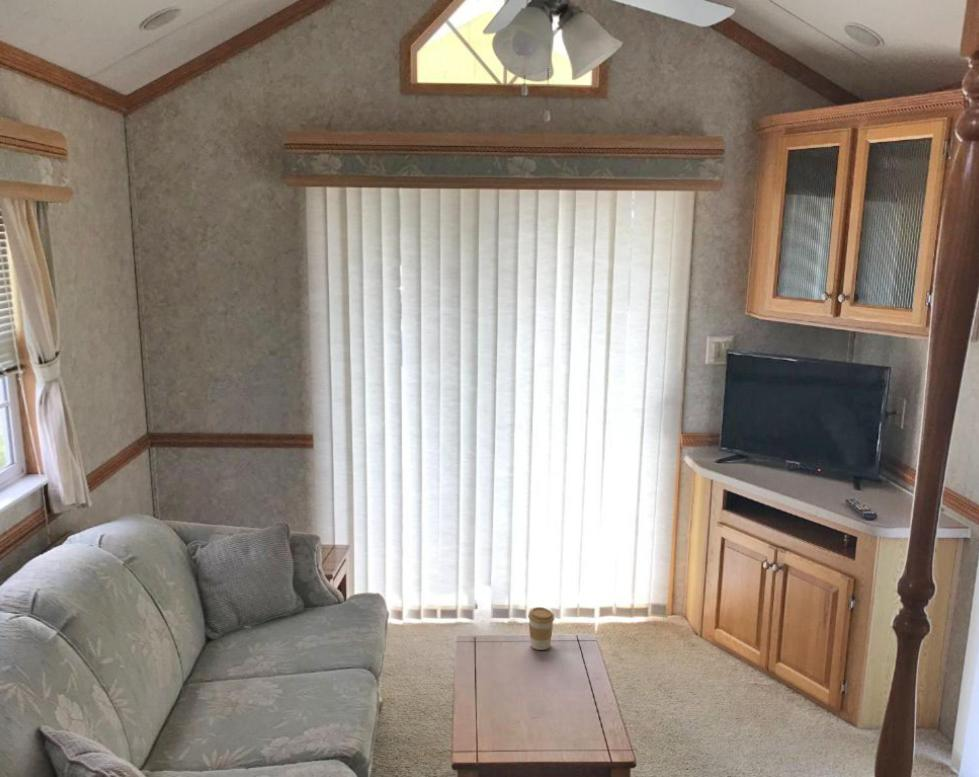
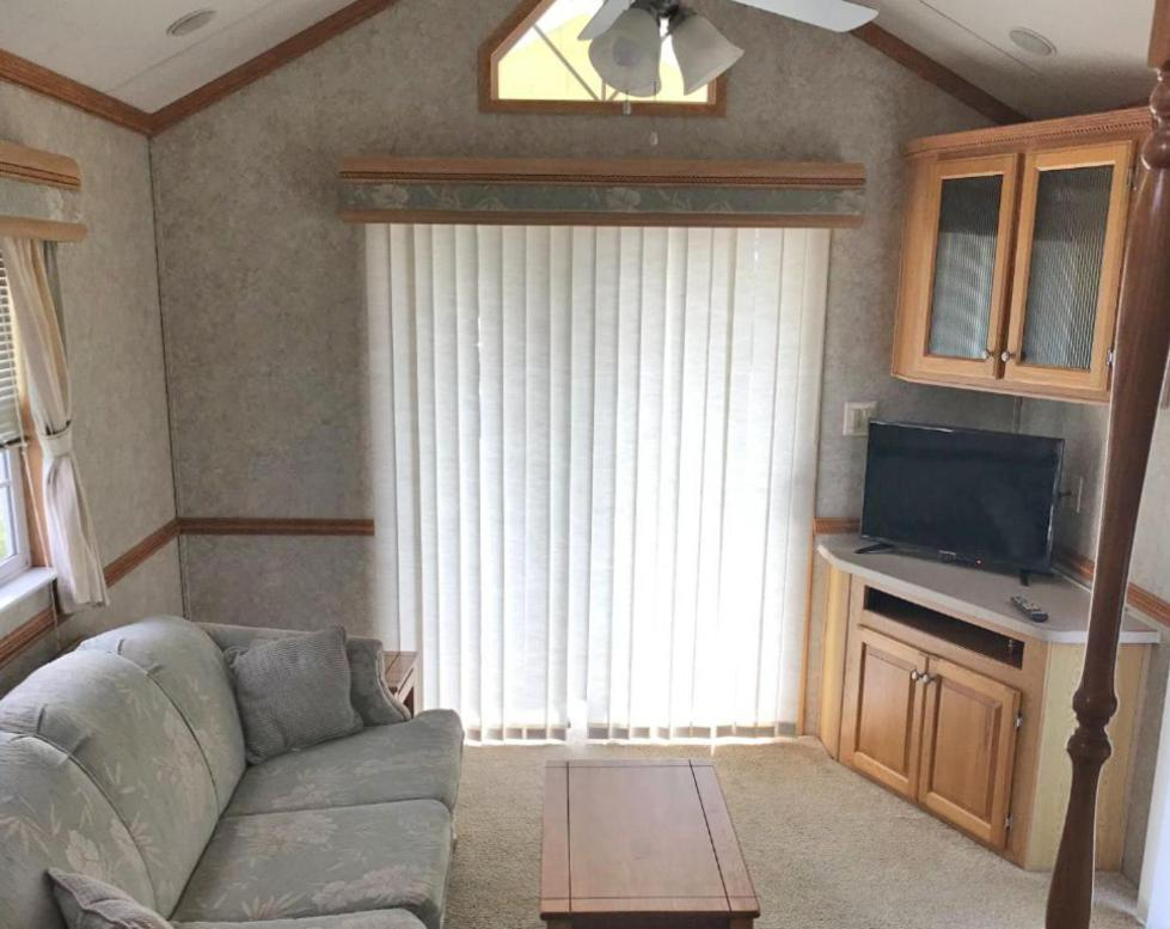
- coffee cup [527,606,555,651]
